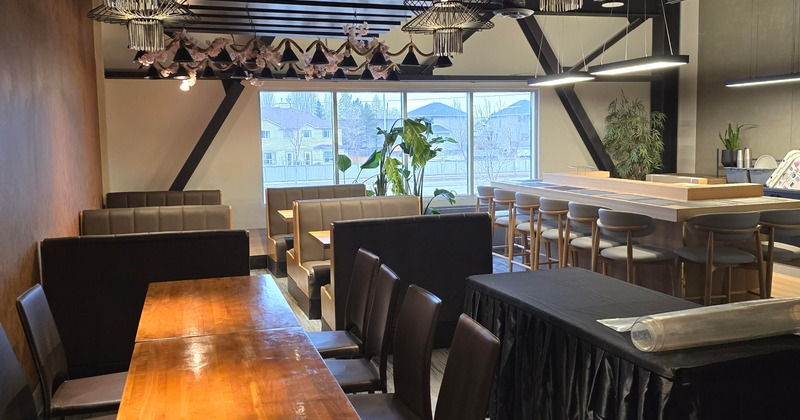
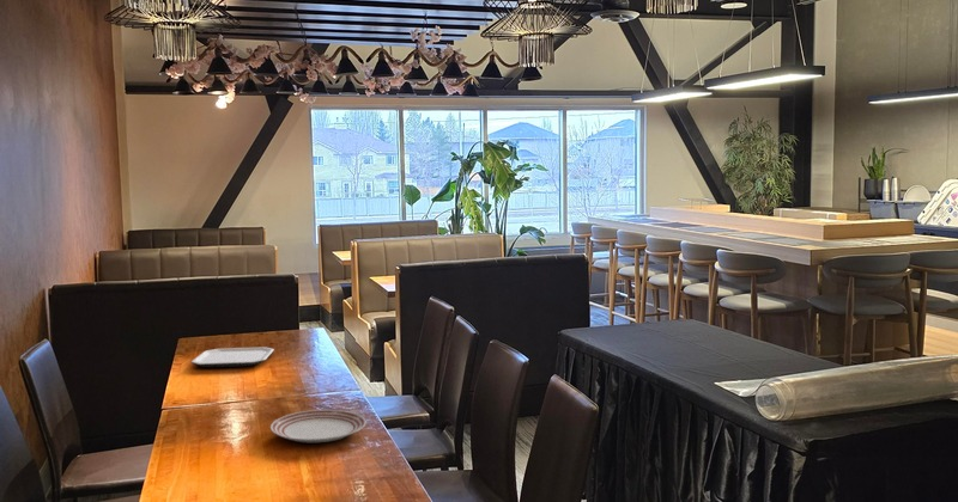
+ dinner plate [269,409,368,445]
+ plate [190,347,275,368]
